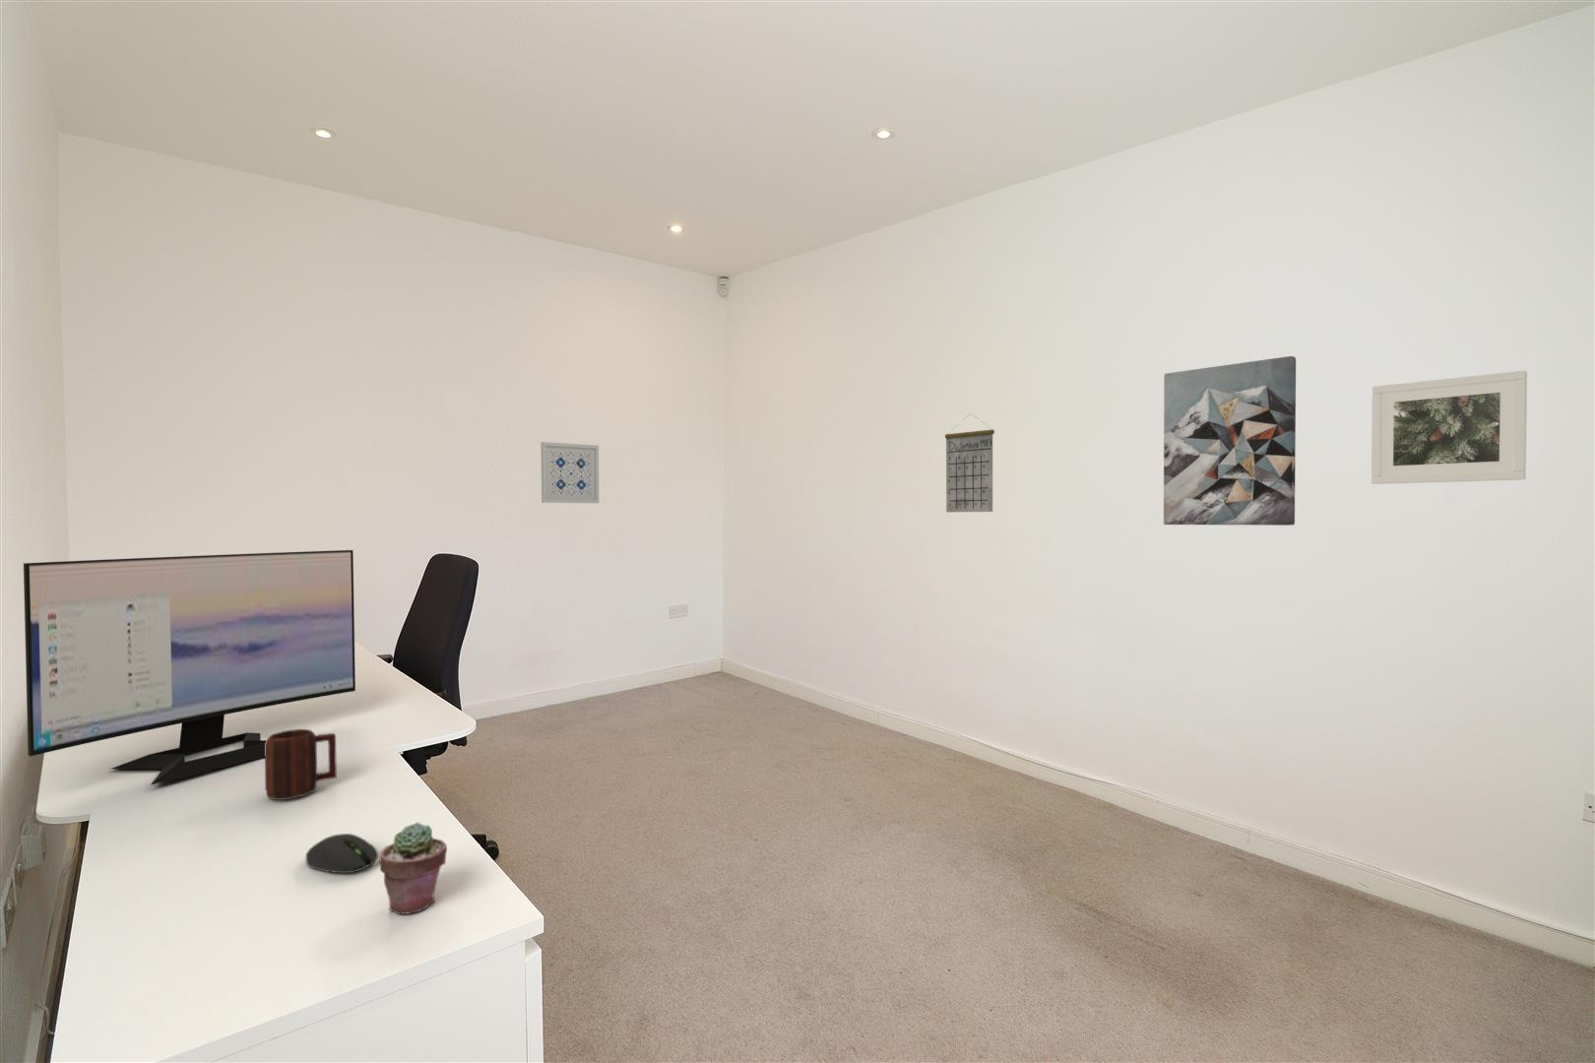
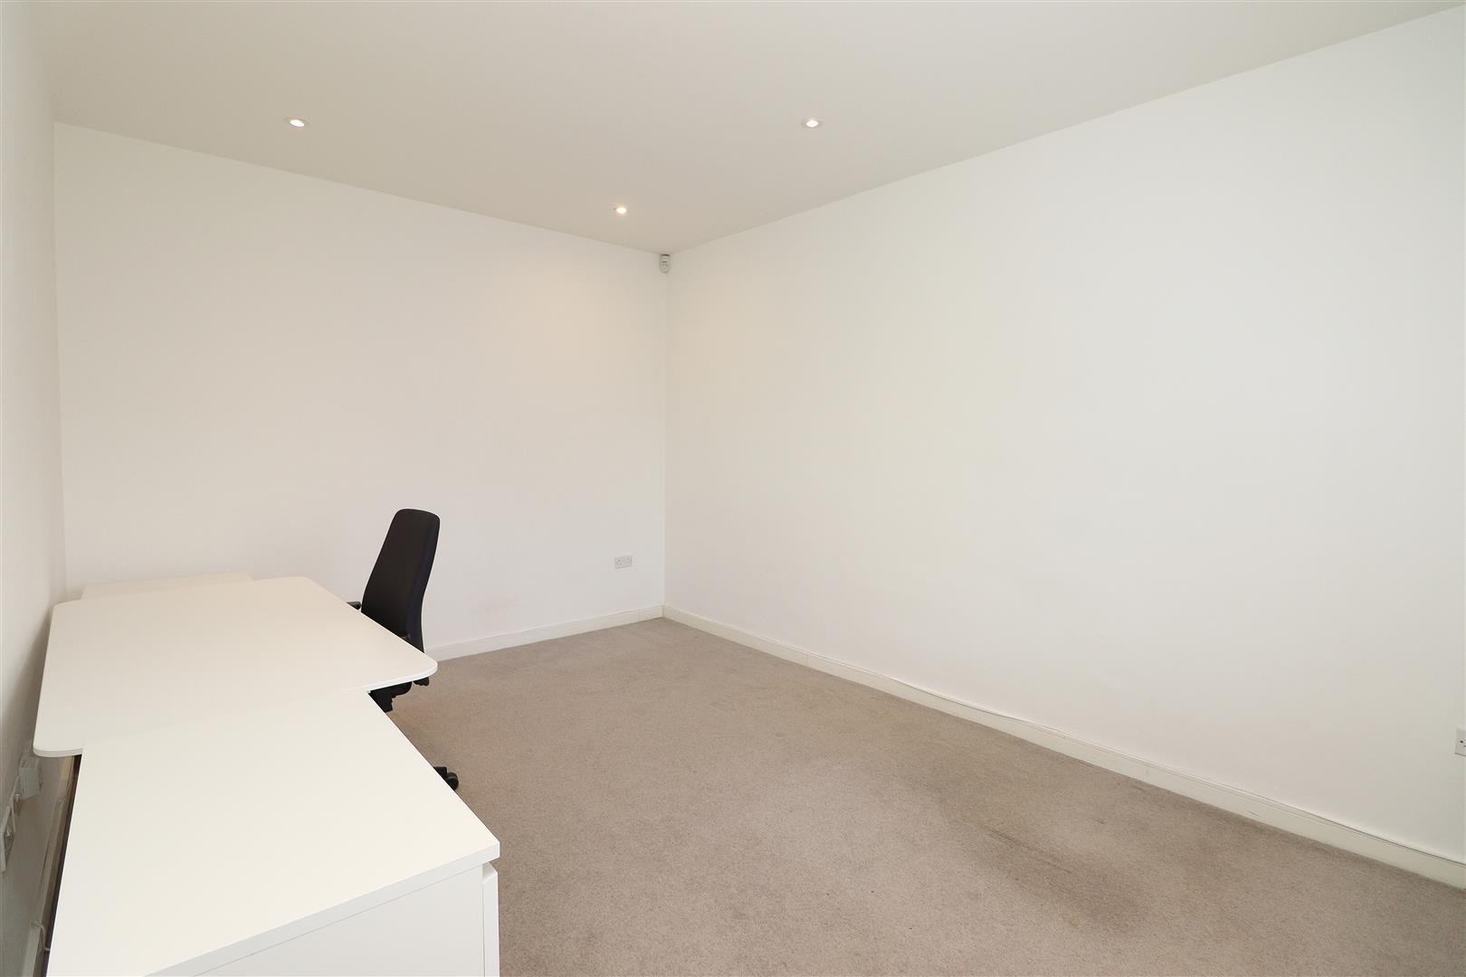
- wall art [540,441,600,504]
- calendar [945,413,996,513]
- wall art [1163,355,1297,527]
- potted succulent [379,821,447,916]
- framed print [1371,370,1529,485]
- computer monitor [23,549,356,785]
- computer mouse [305,833,379,874]
- mug [263,728,338,801]
